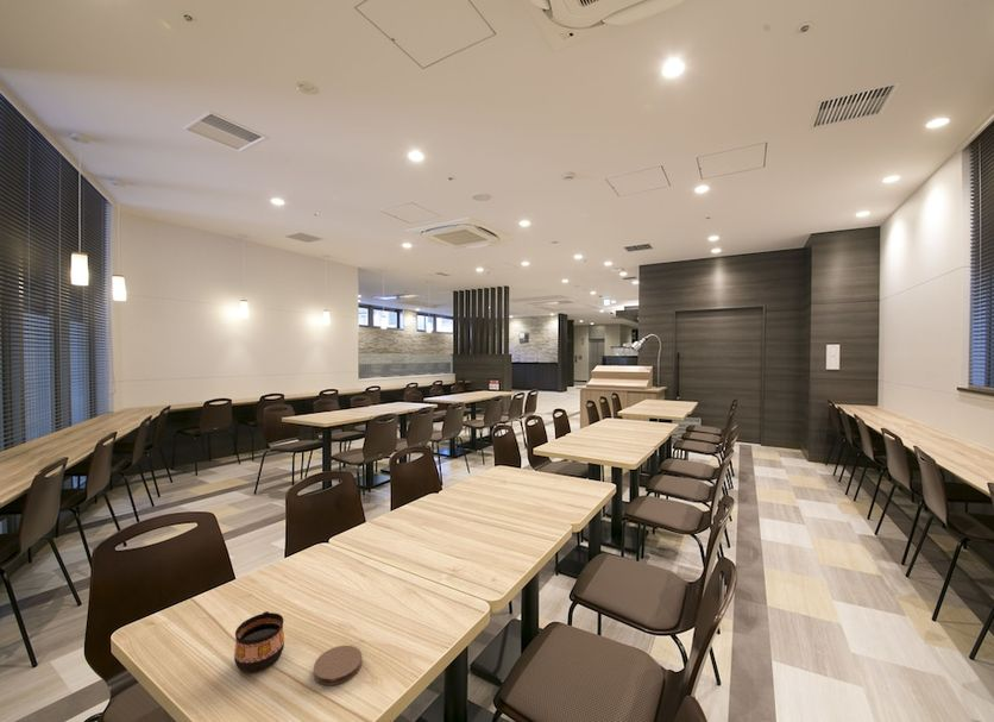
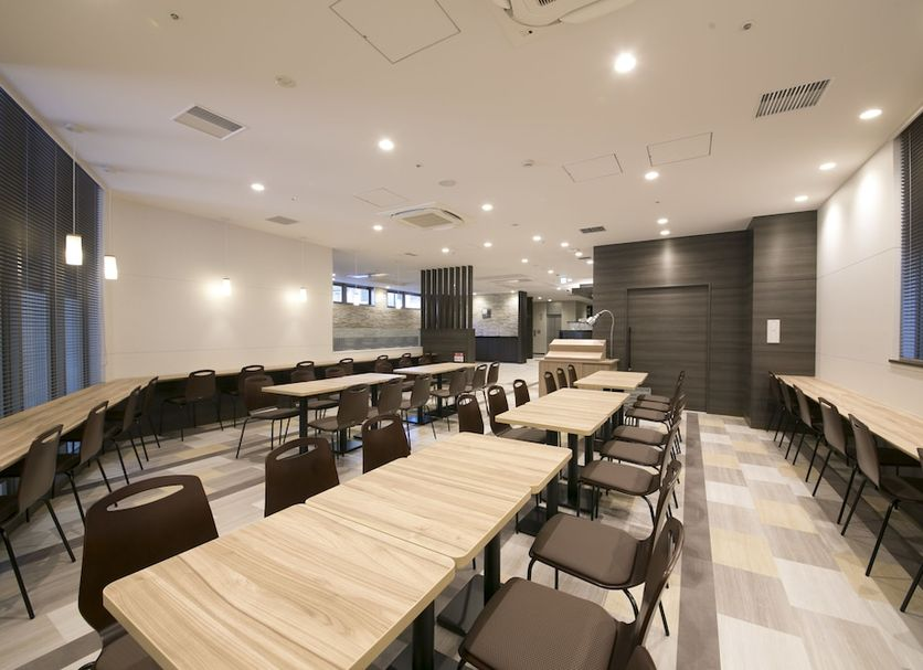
- coaster [313,645,363,686]
- cup [233,610,285,673]
